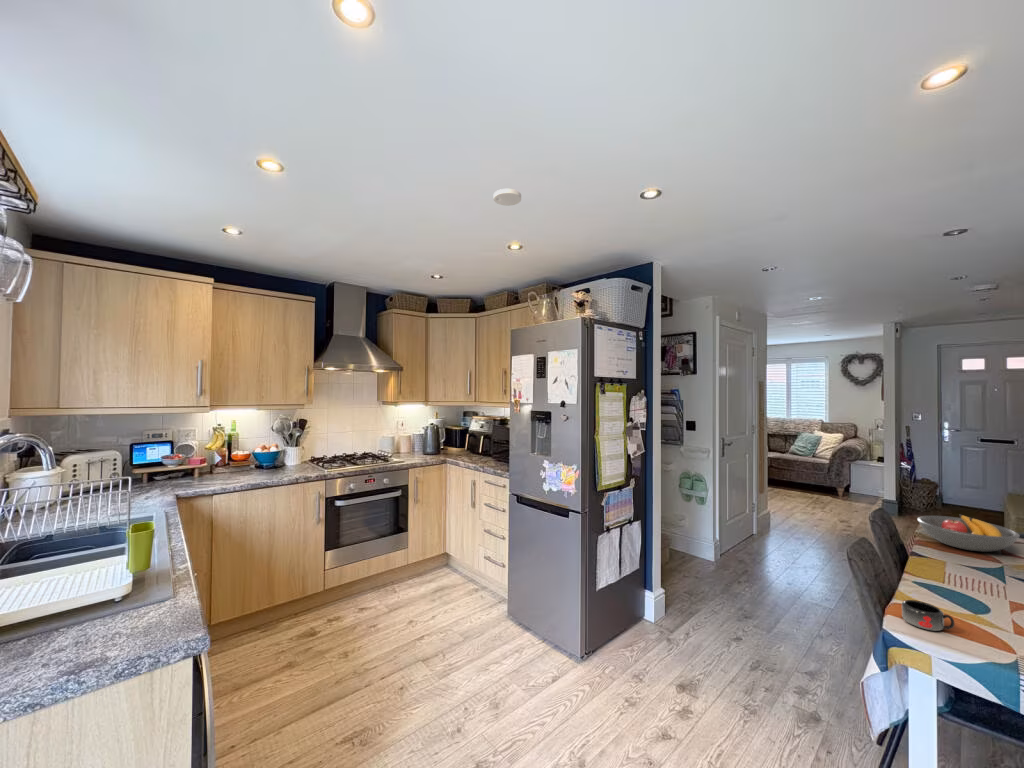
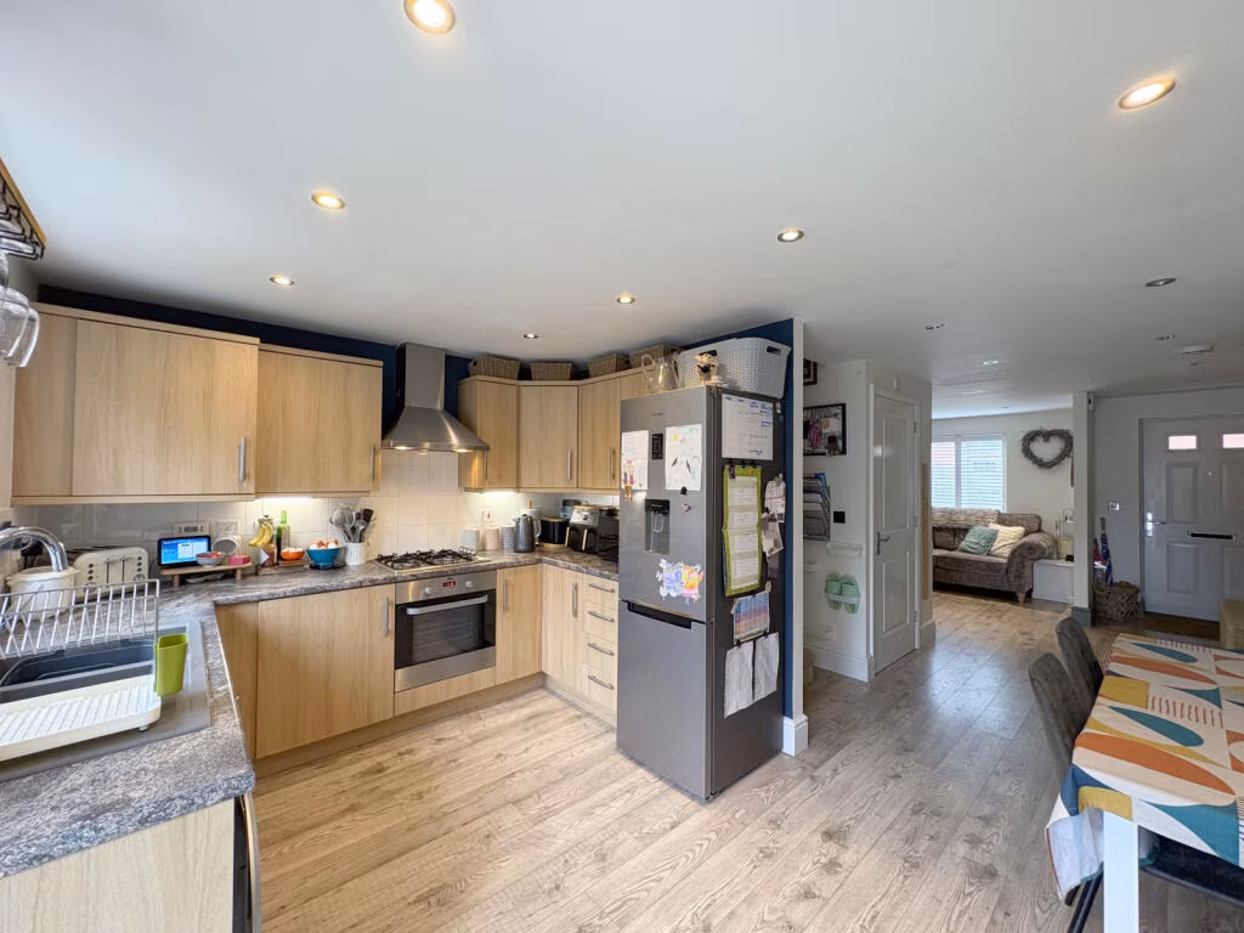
- smoke detector [493,188,522,207]
- mug [901,599,956,632]
- fruit bowl [916,513,1021,553]
